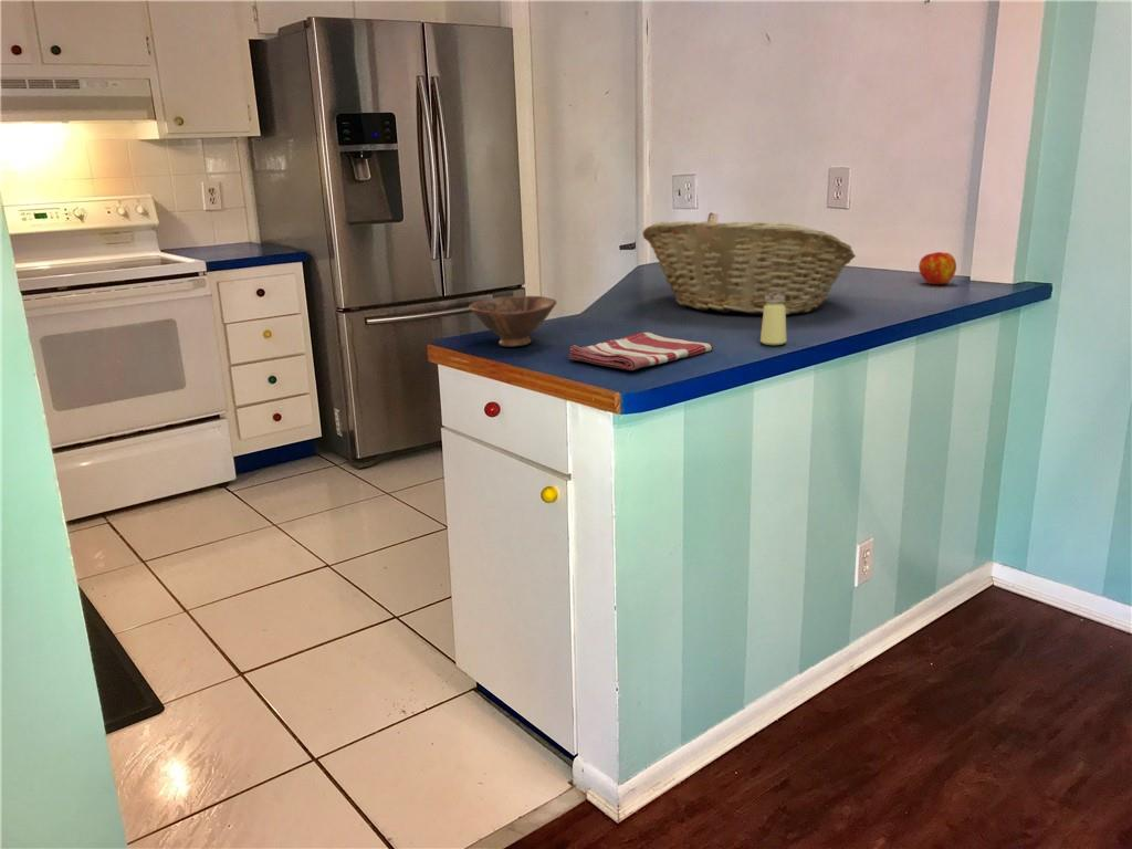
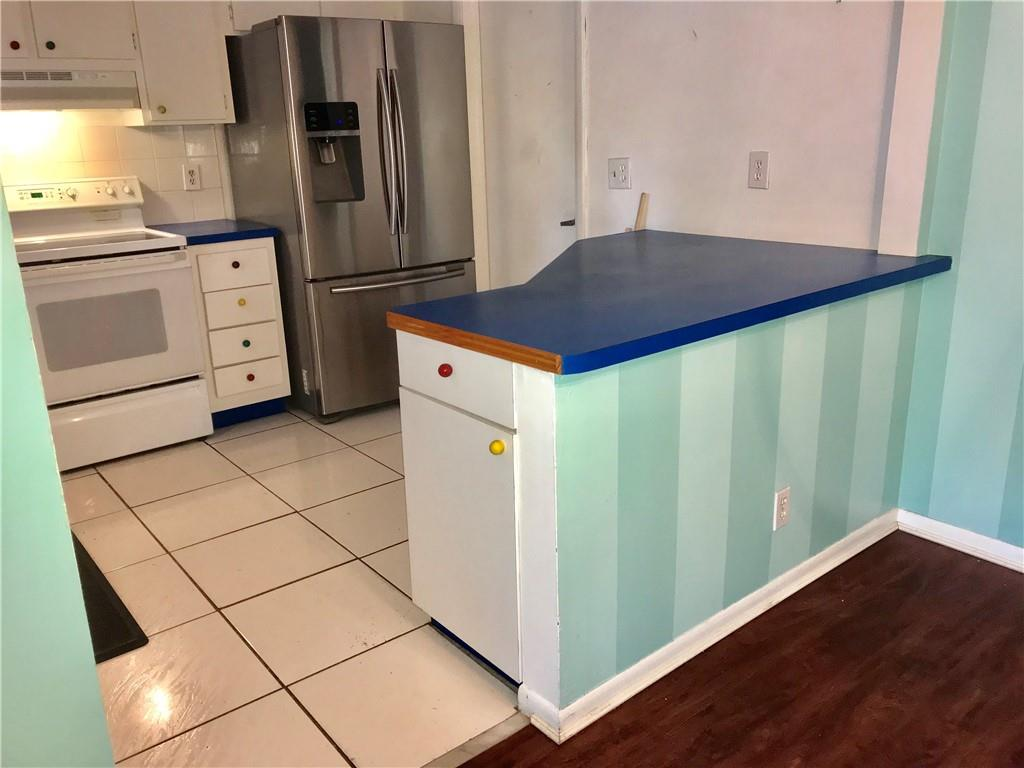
- apple [918,251,957,285]
- fruit basket [641,220,857,315]
- dish towel [567,332,714,371]
- bowl [468,295,558,348]
- saltshaker [759,292,788,346]
